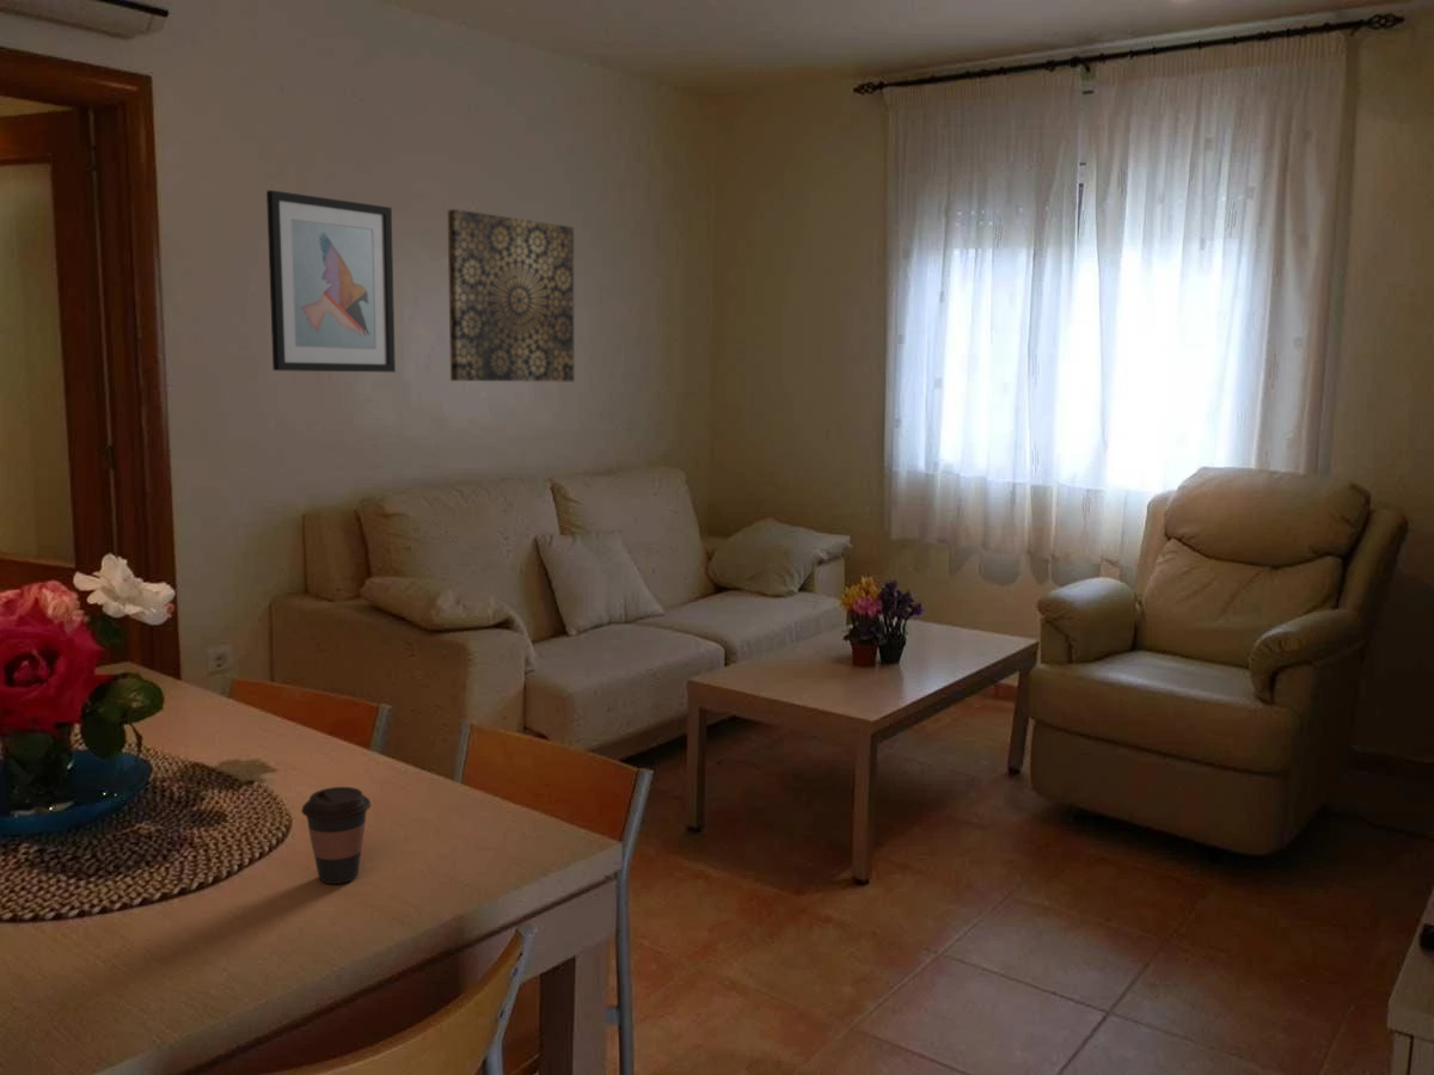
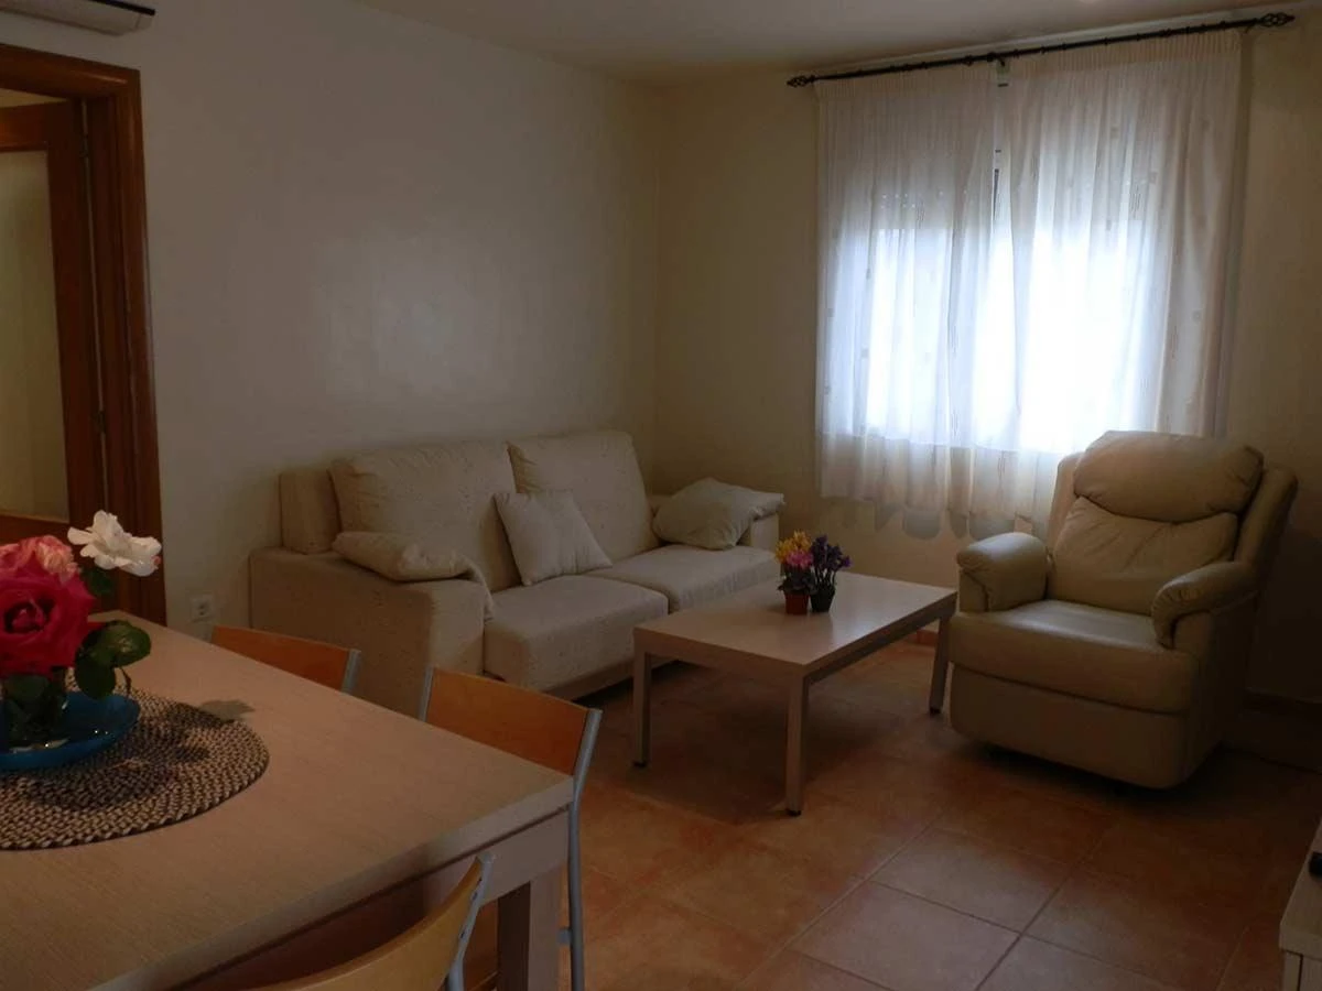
- coffee cup [300,786,372,885]
- wall art [265,189,397,373]
- wall art [447,208,575,382]
